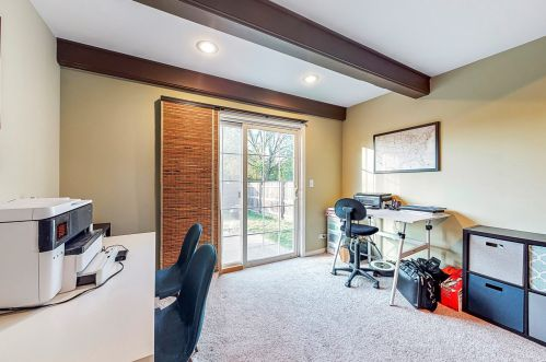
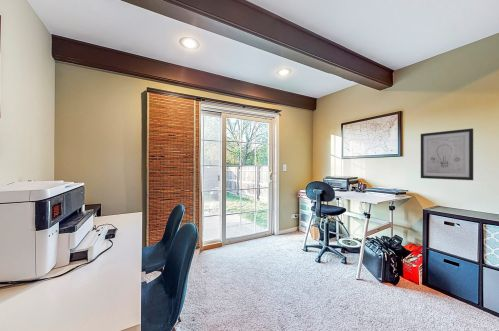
+ wall art [420,127,474,181]
